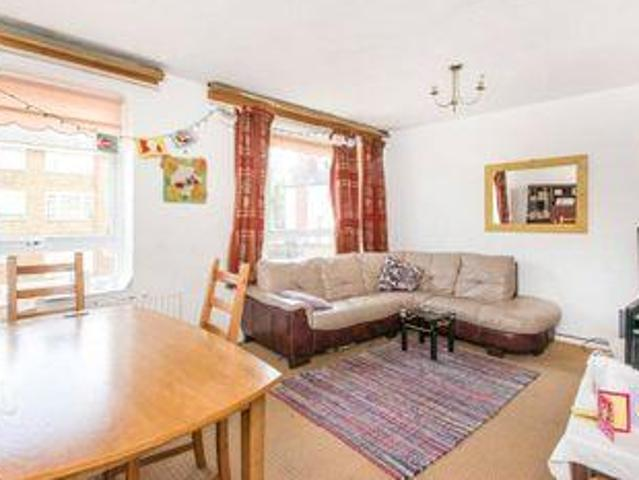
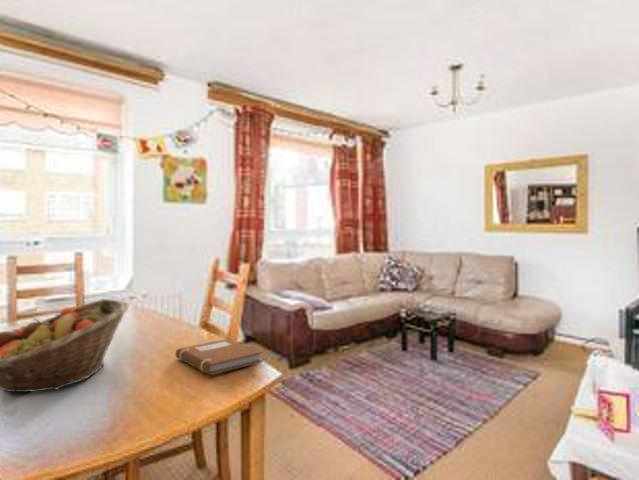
+ notebook [175,338,264,376]
+ fruit basket [0,298,131,393]
